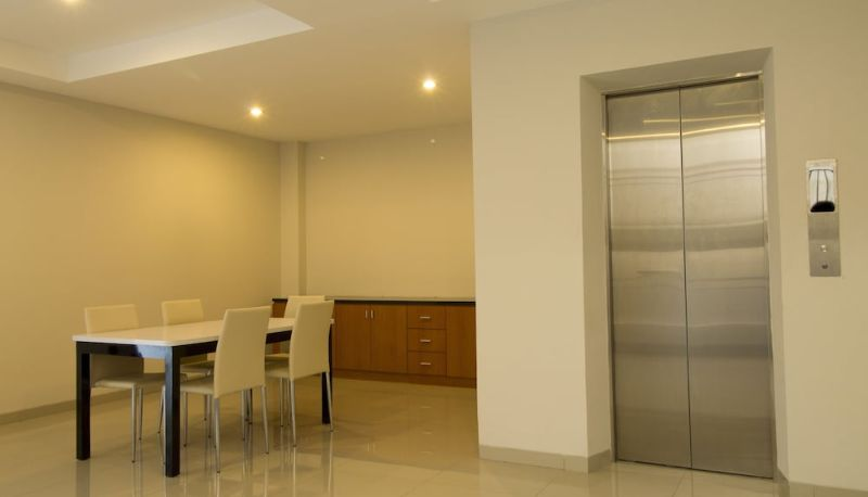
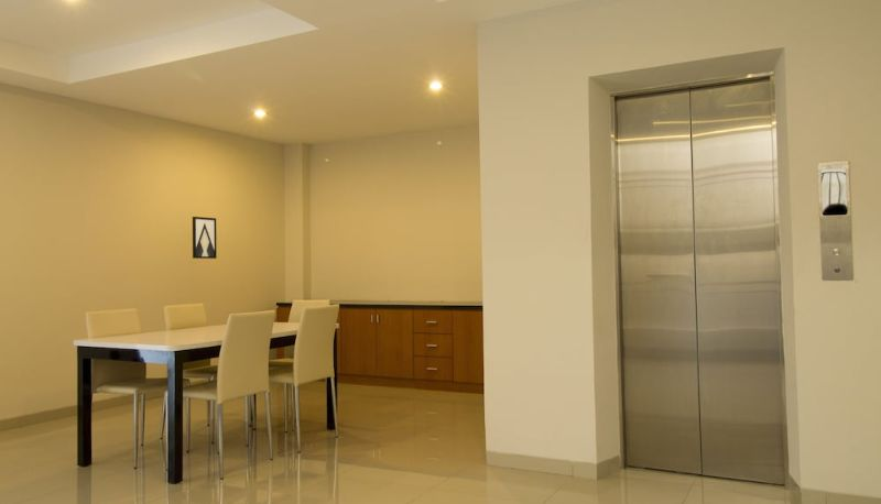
+ wall art [192,216,218,260]
